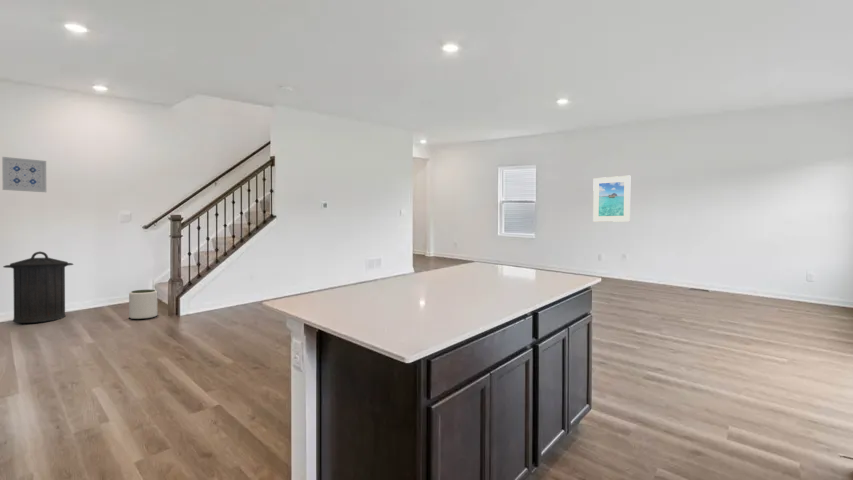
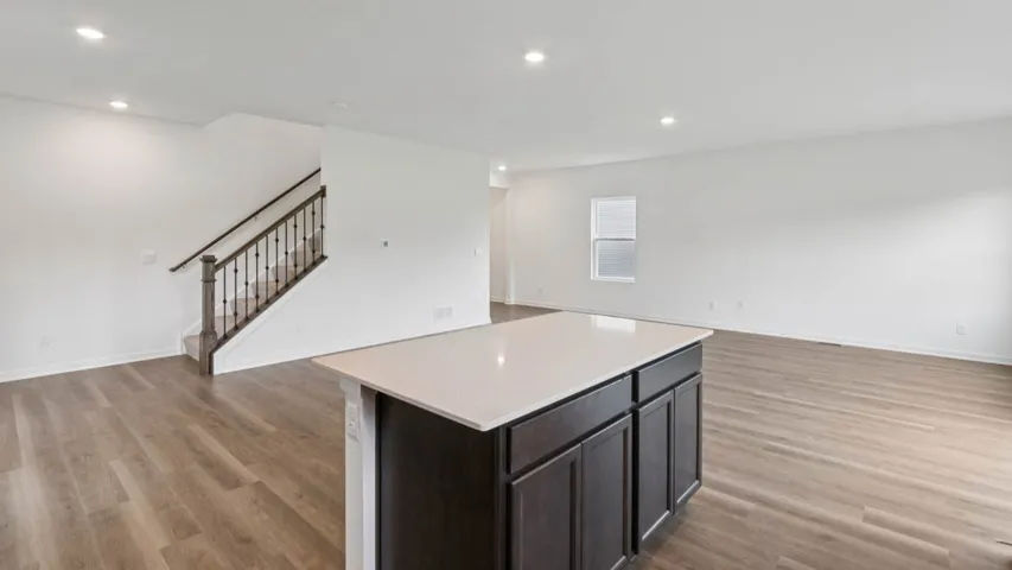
- wall art [1,156,47,193]
- trash can [2,251,74,324]
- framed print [592,175,631,223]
- plant pot [128,289,158,320]
